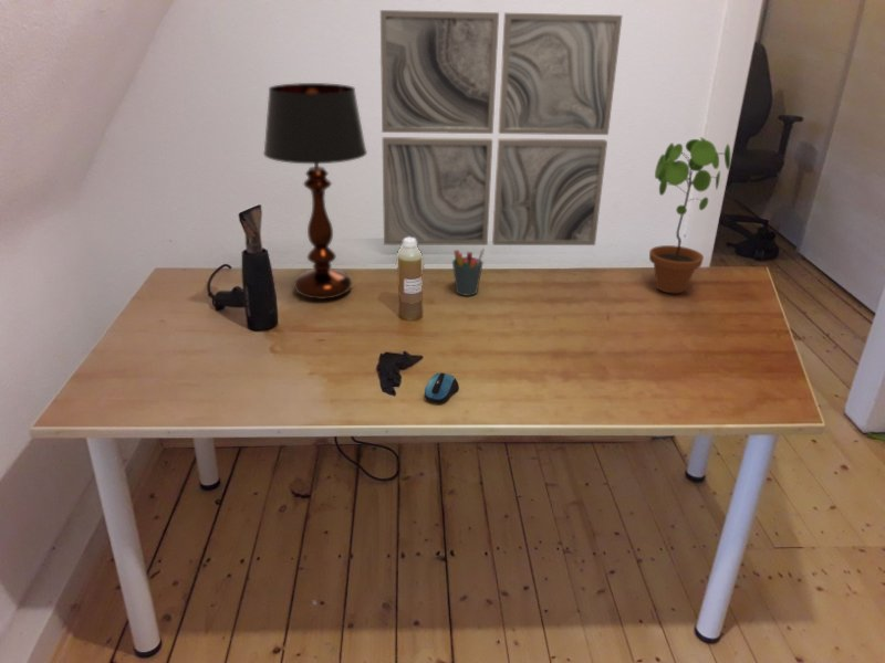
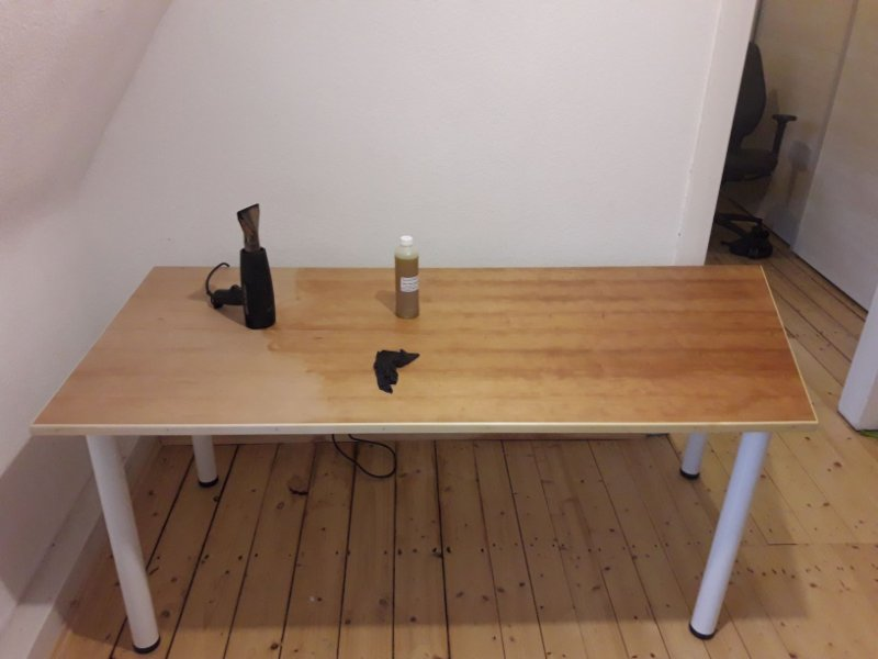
- table lamp [262,82,368,301]
- computer mouse [424,371,460,403]
- wall art [379,9,623,246]
- potted plant [648,136,731,294]
- pen holder [451,246,486,297]
